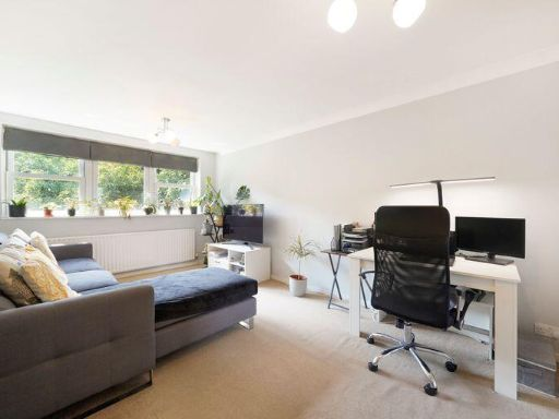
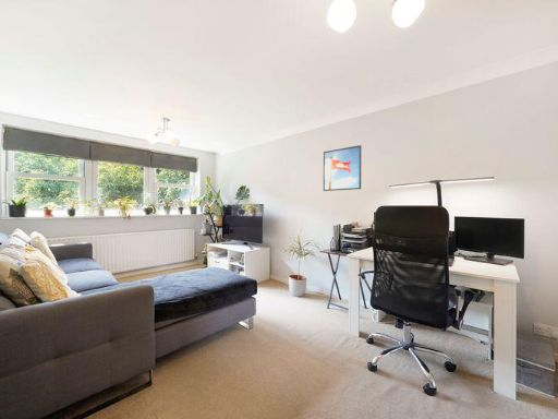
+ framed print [323,144,362,192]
